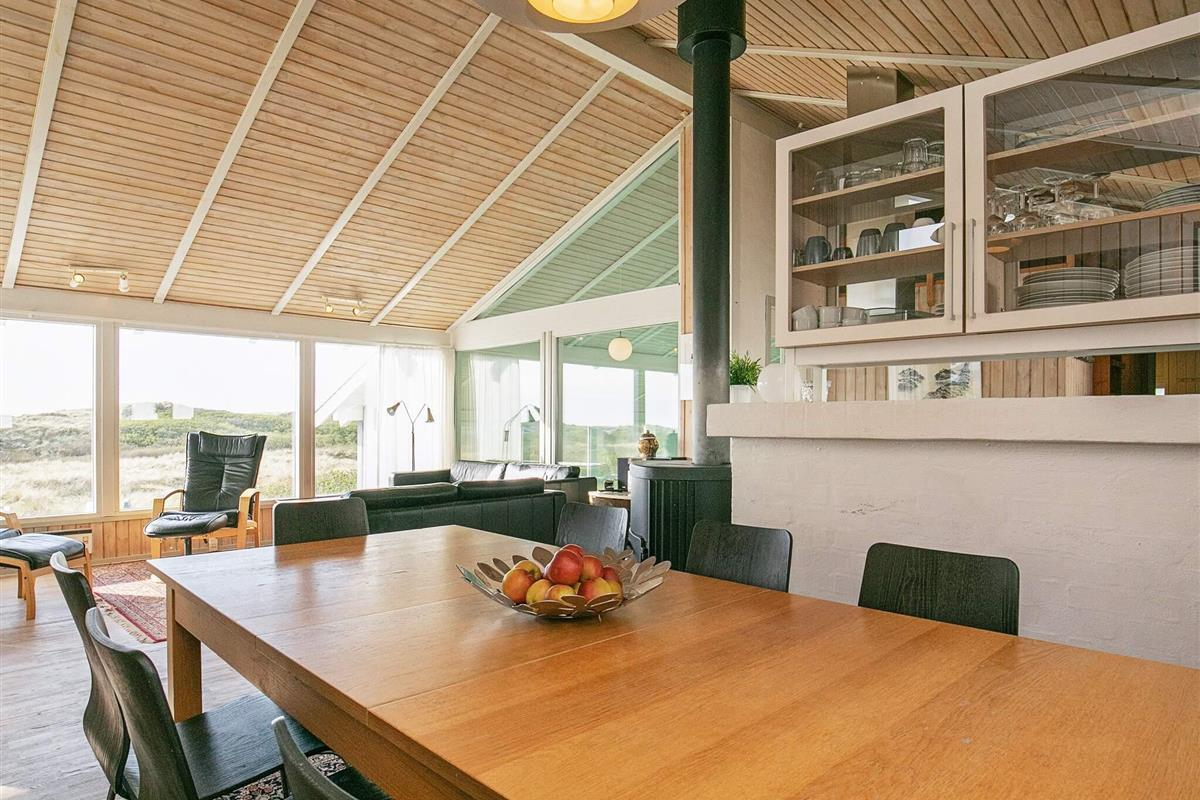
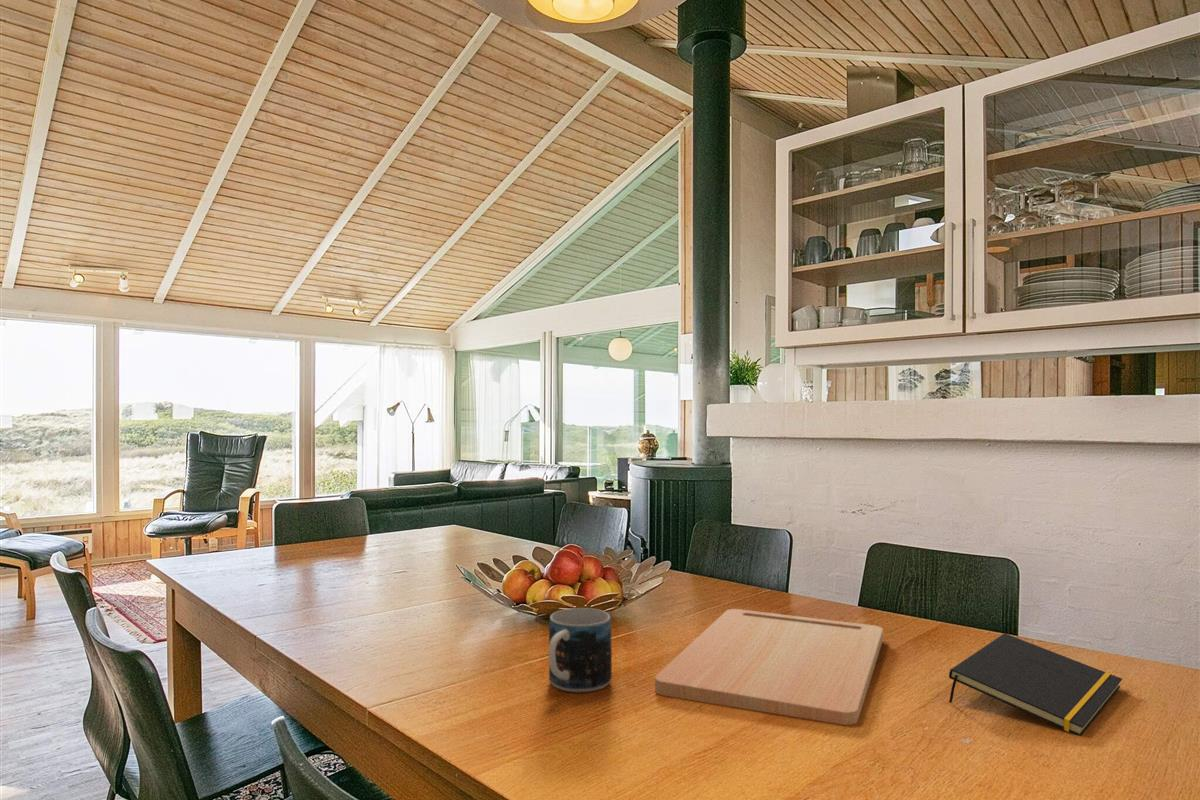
+ notepad [948,632,1123,737]
+ cutting board [654,608,884,726]
+ mug [548,607,613,693]
